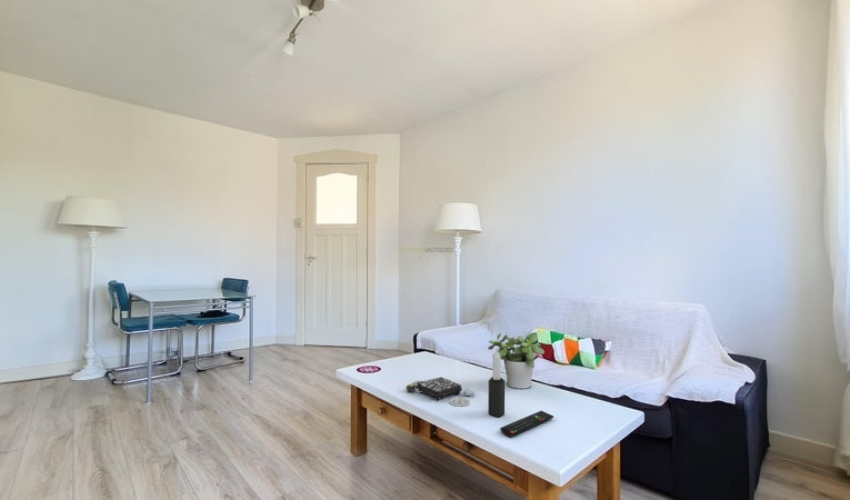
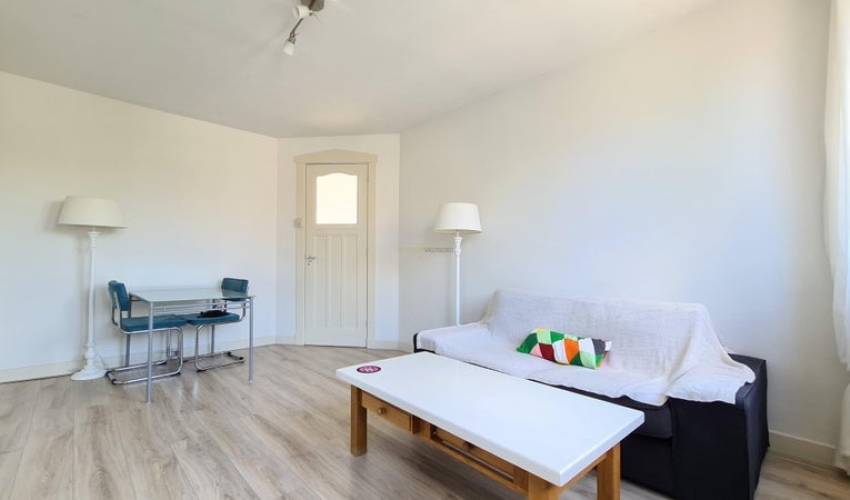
- candle [487,347,506,418]
- potted plant [487,332,545,390]
- board game [405,376,475,407]
- remote control [499,410,555,438]
